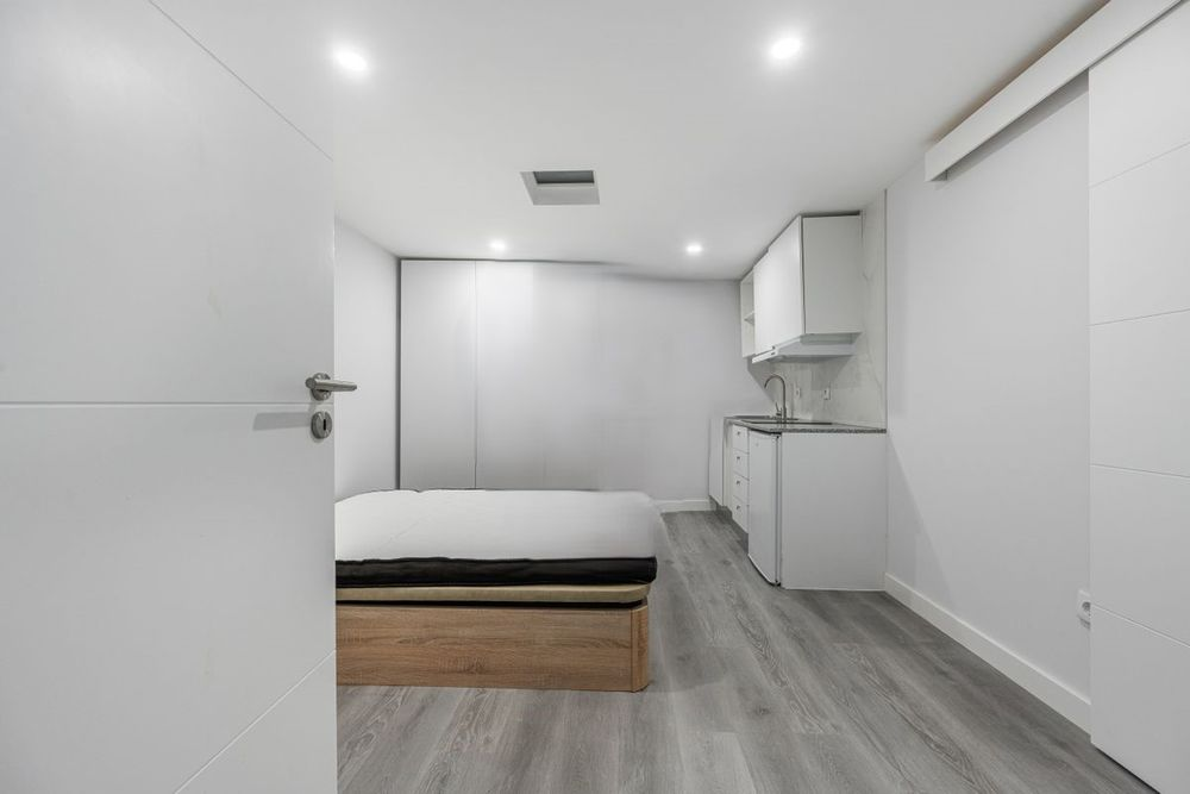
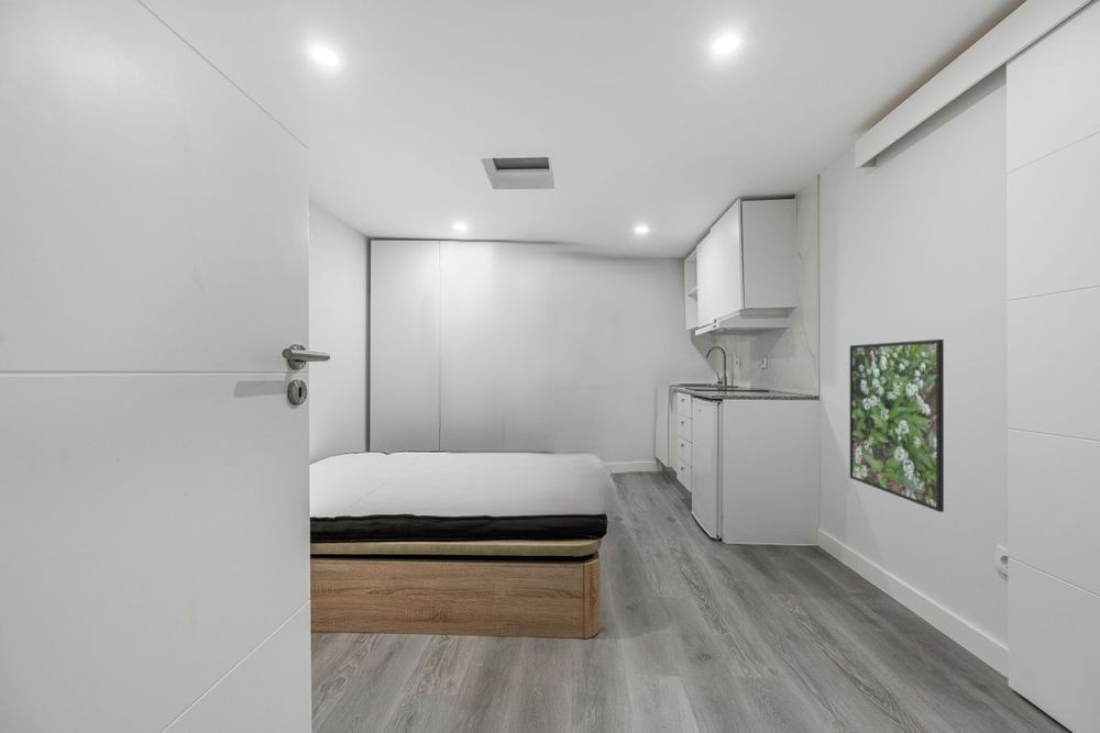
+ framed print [849,338,945,513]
